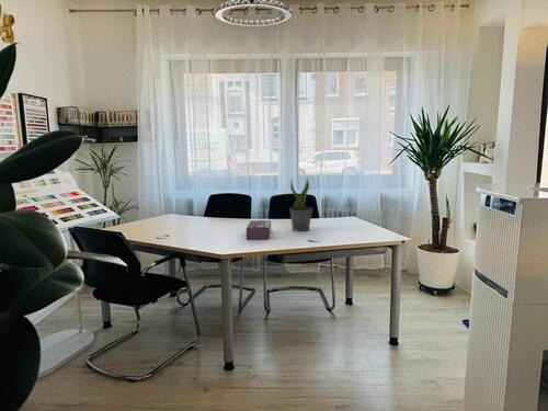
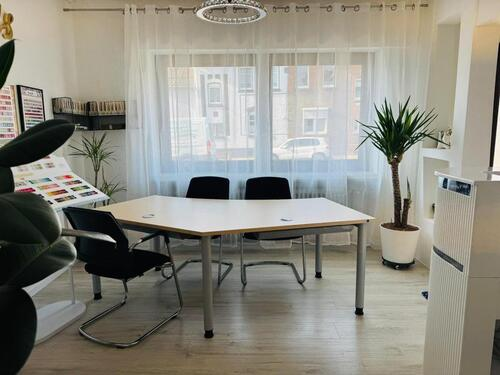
- tissue box [246,219,272,240]
- potted plant [288,175,315,232]
